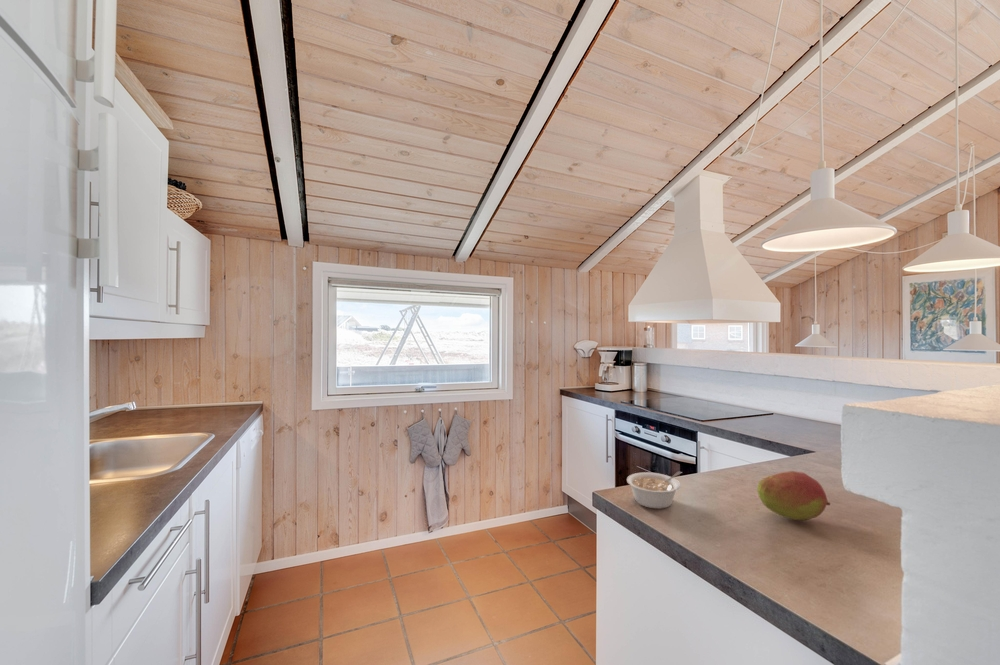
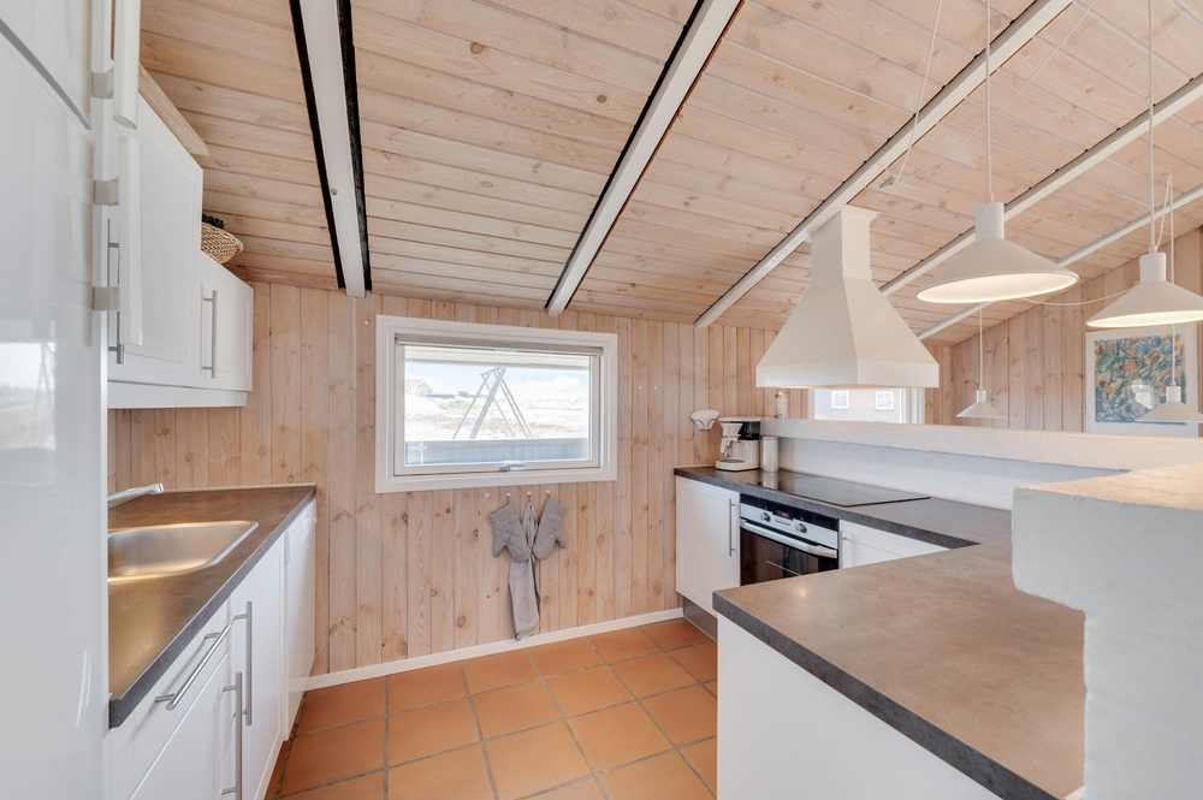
- fruit [756,470,831,521]
- legume [626,471,683,510]
